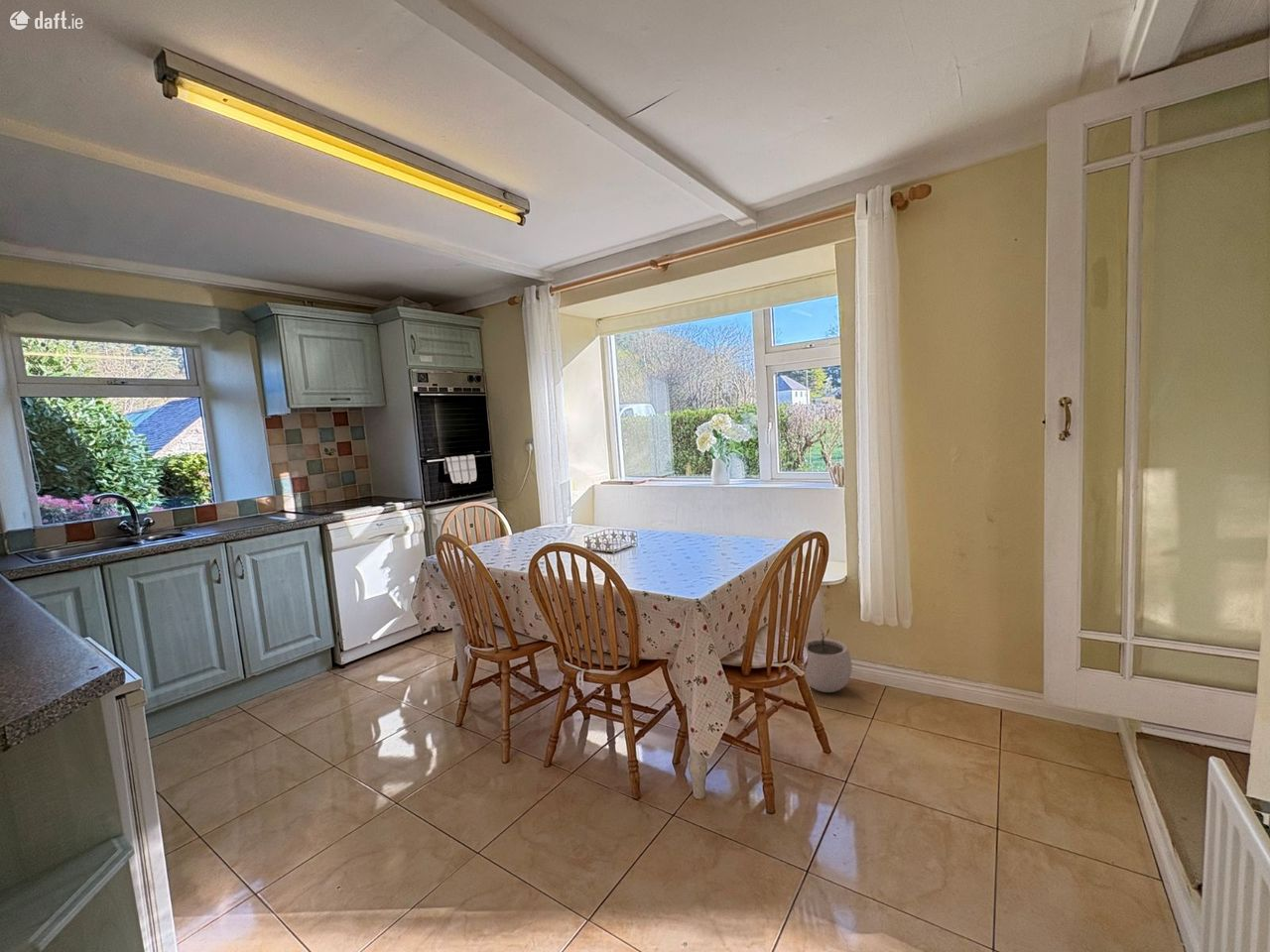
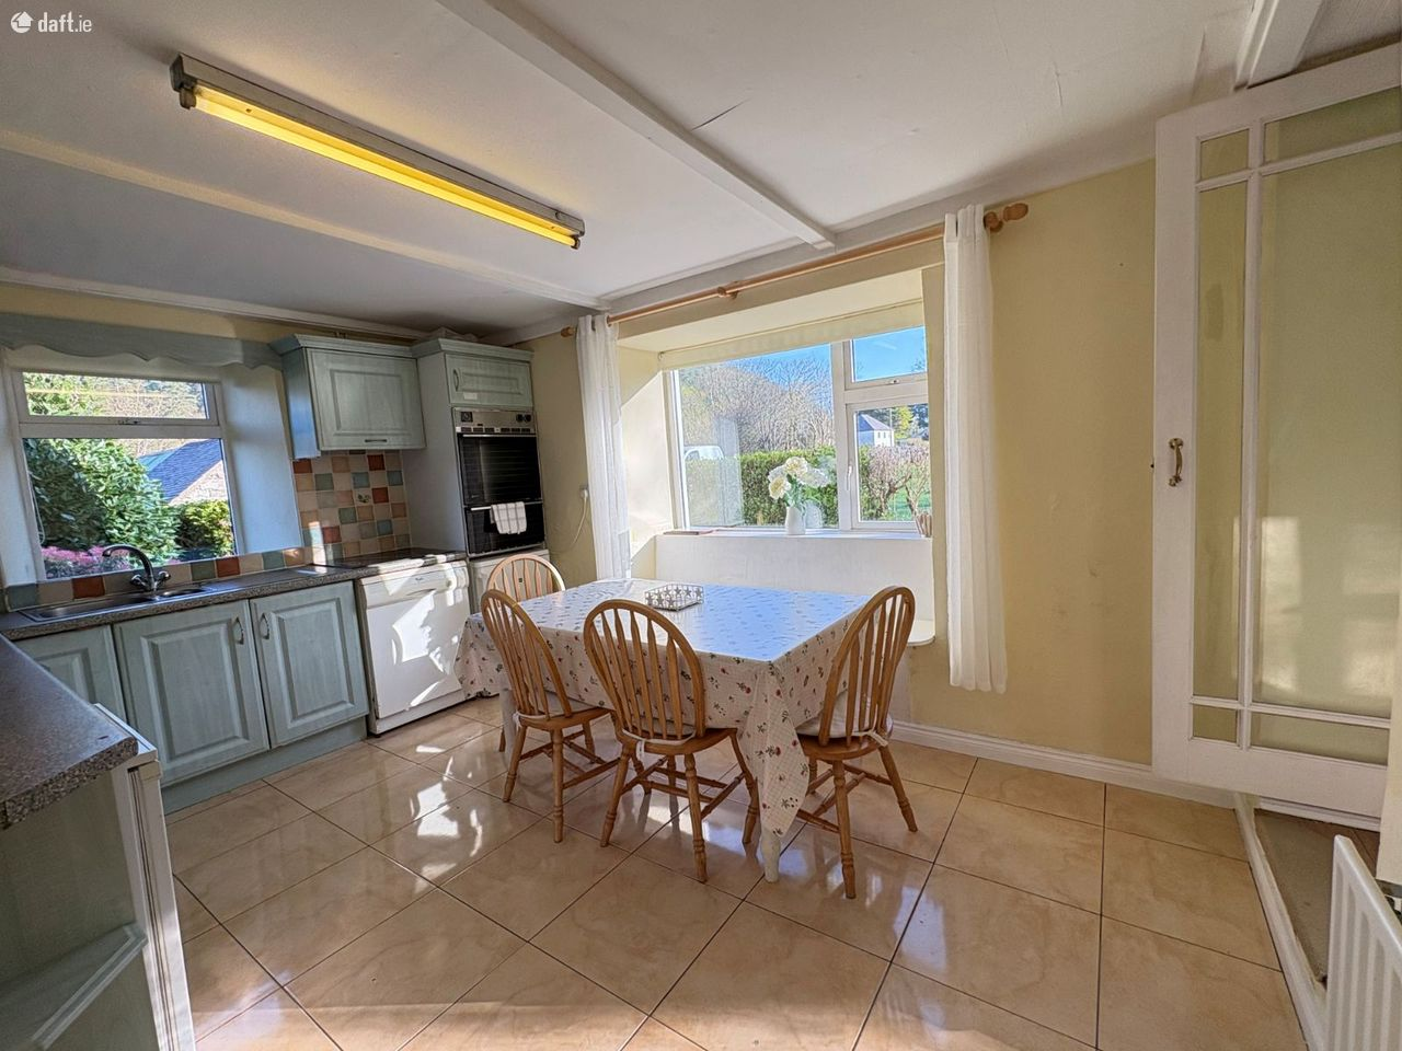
- plant pot [805,626,853,693]
